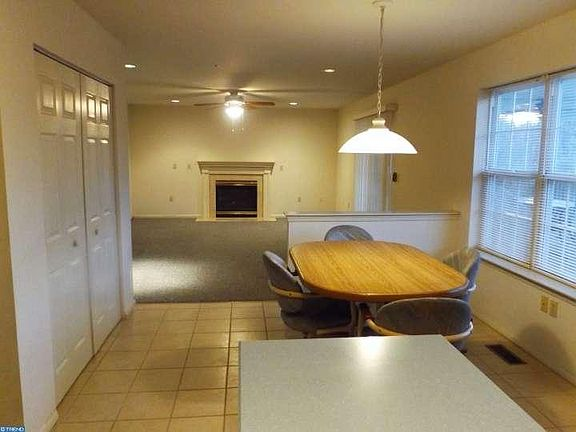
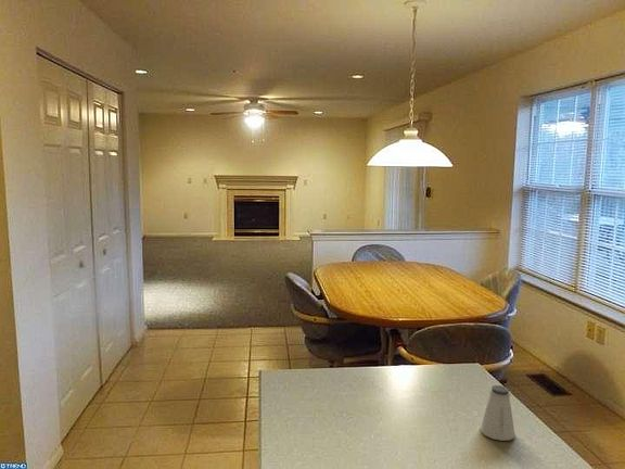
+ saltshaker [480,384,516,442]
